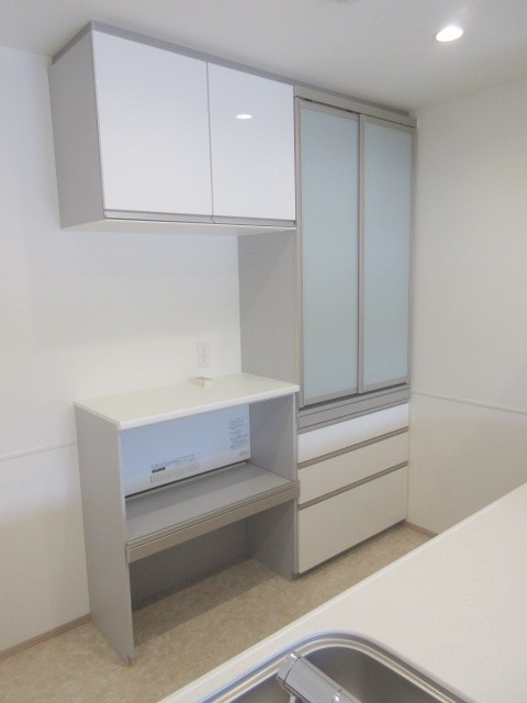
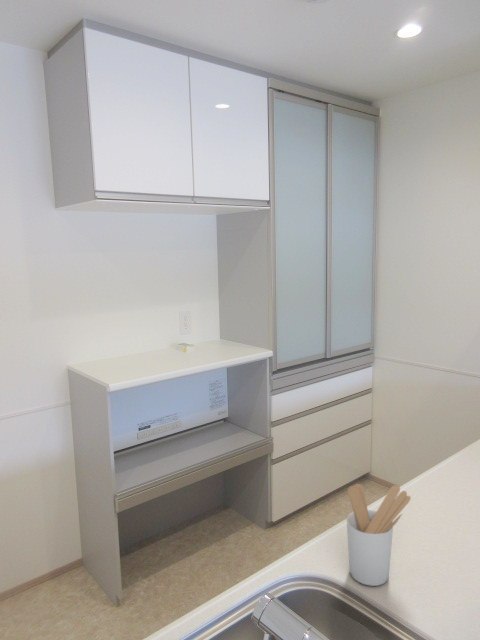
+ utensil holder [346,483,412,587]
